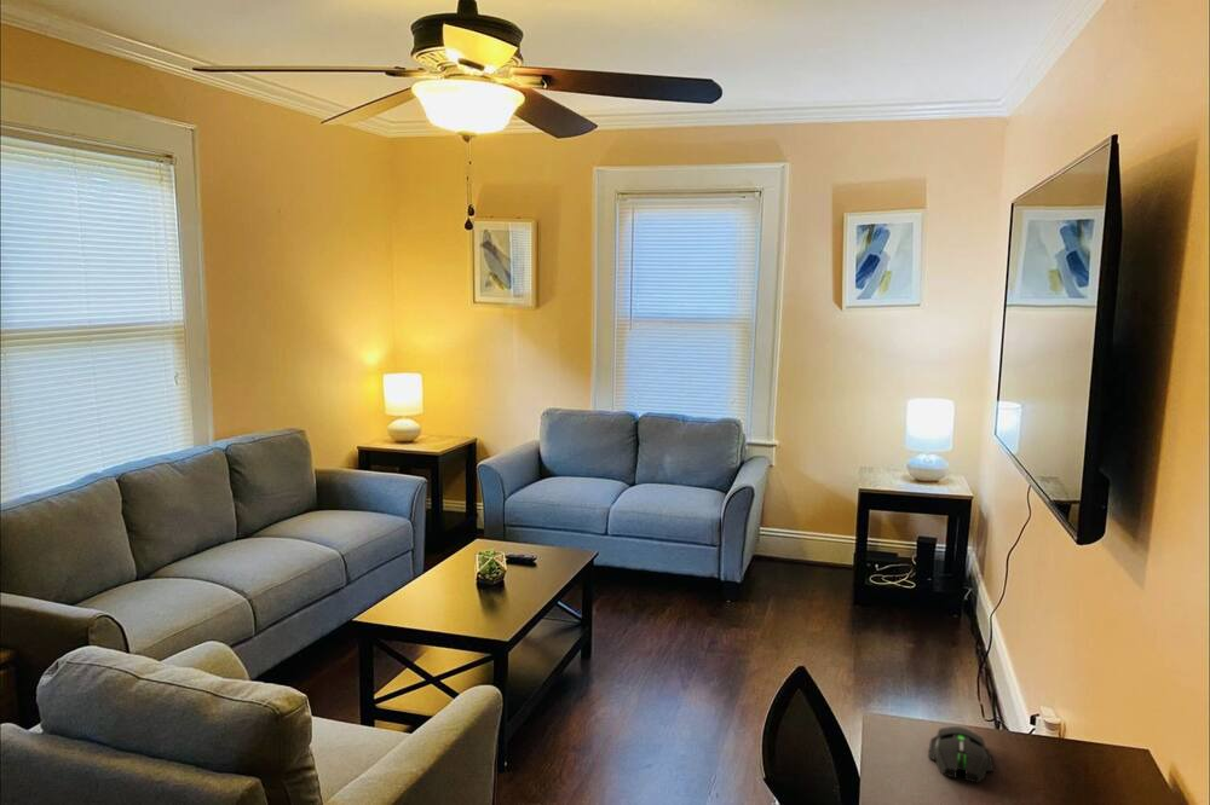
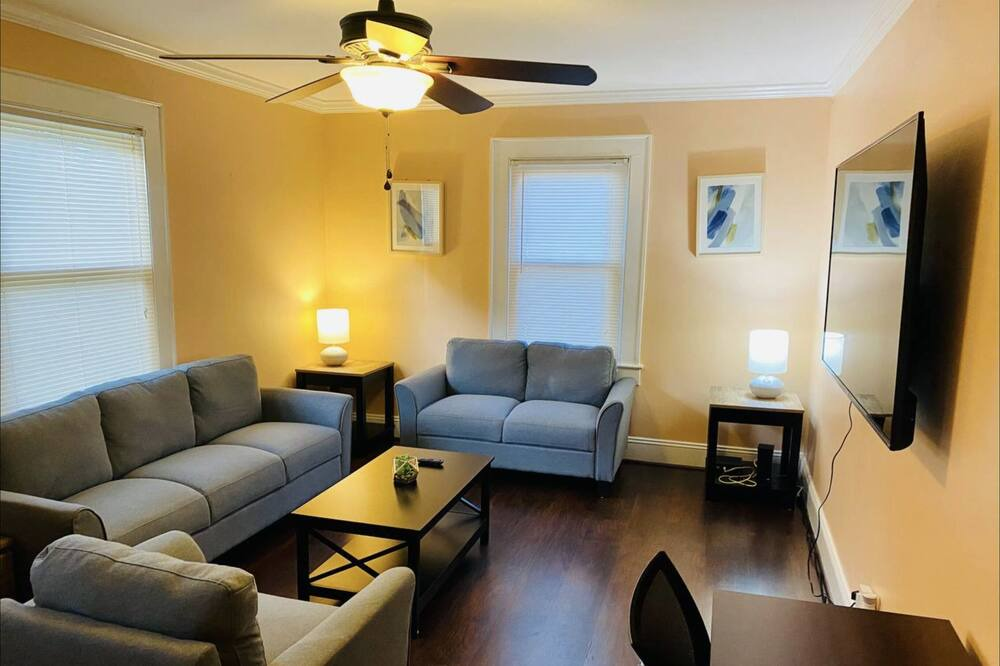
- mouse [927,725,995,784]
